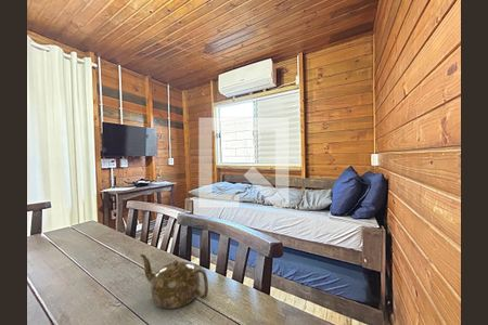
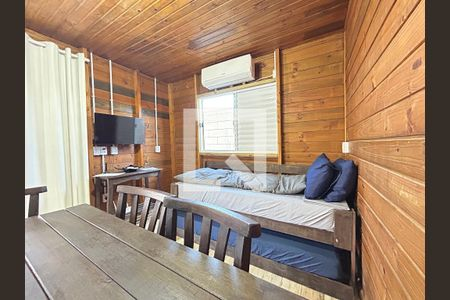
- teapot [139,253,209,310]
